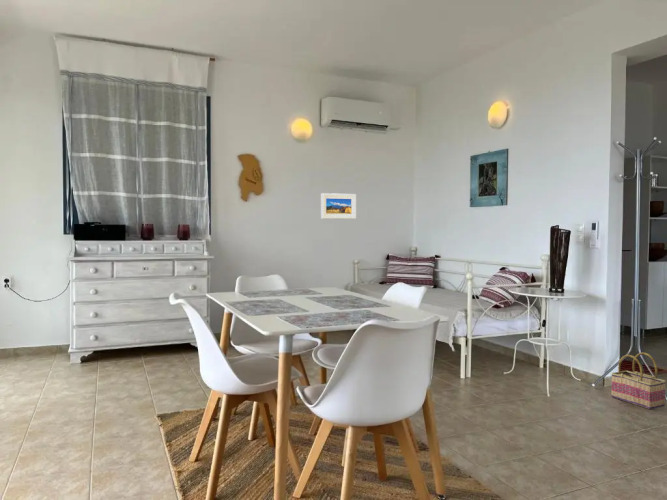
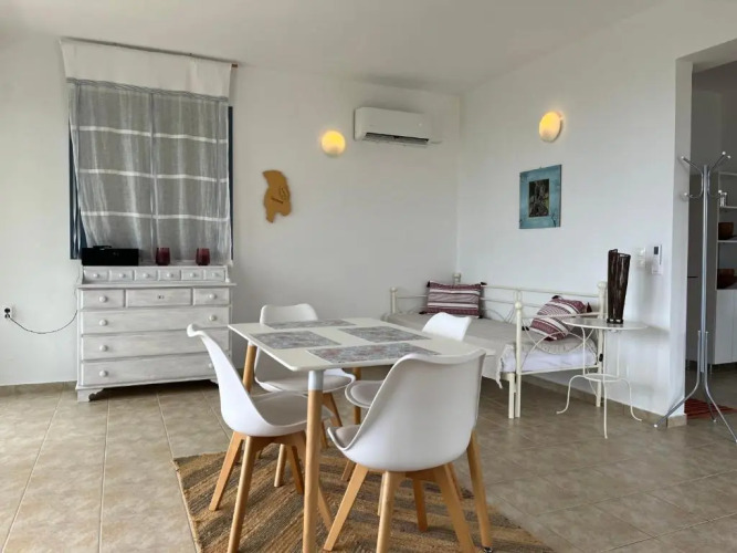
- basket [610,351,667,410]
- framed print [320,192,357,220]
